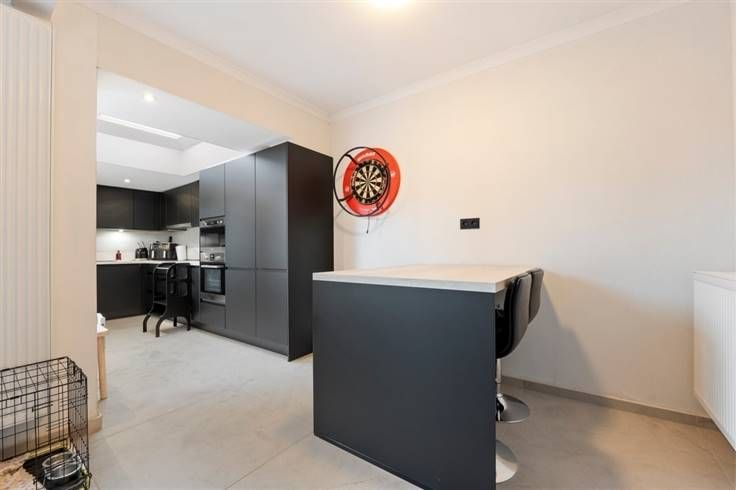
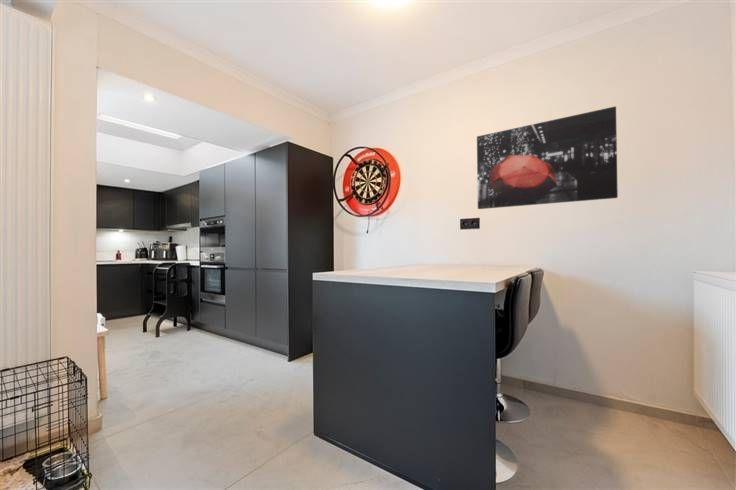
+ wall art [476,105,619,210]
